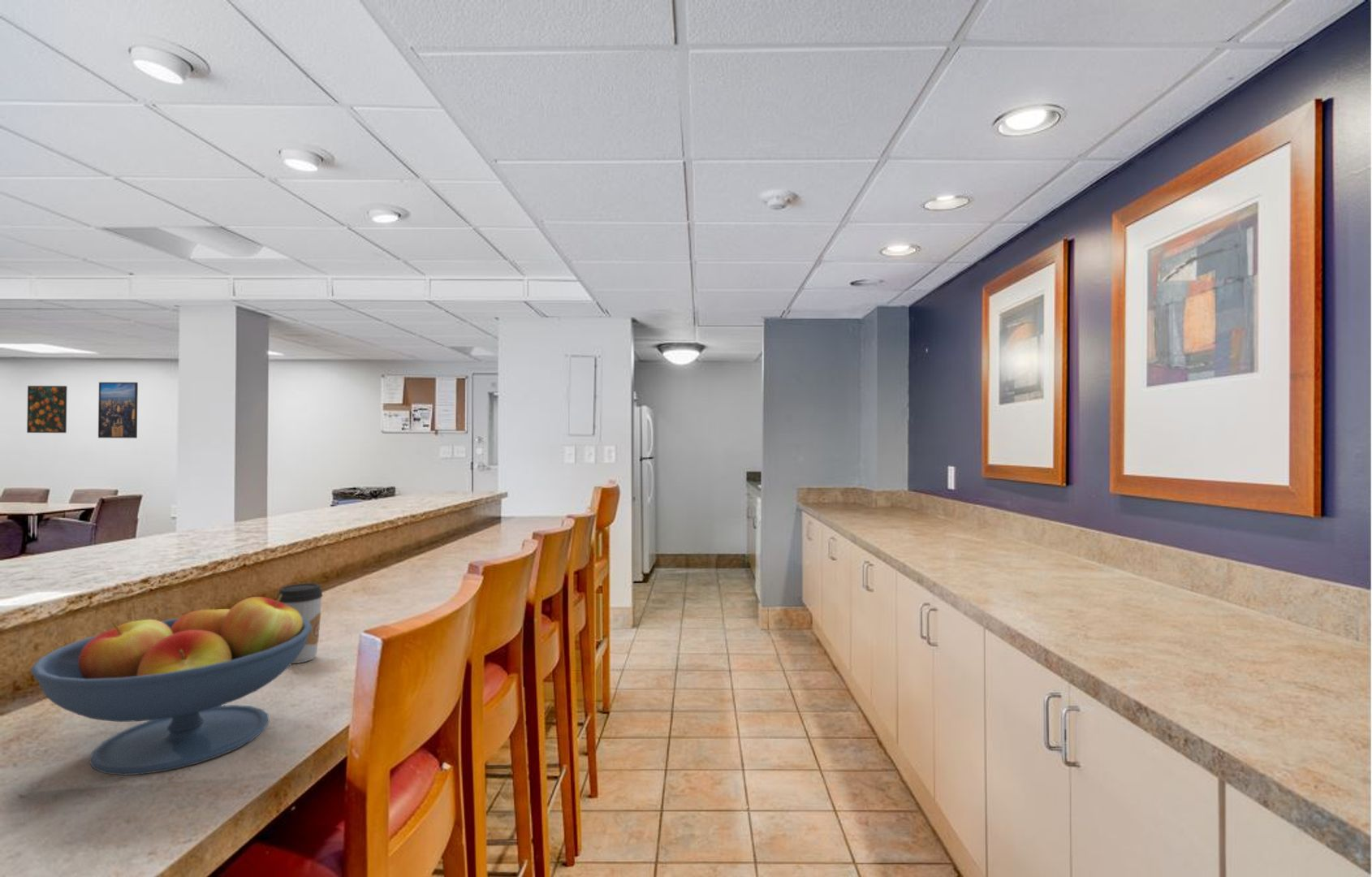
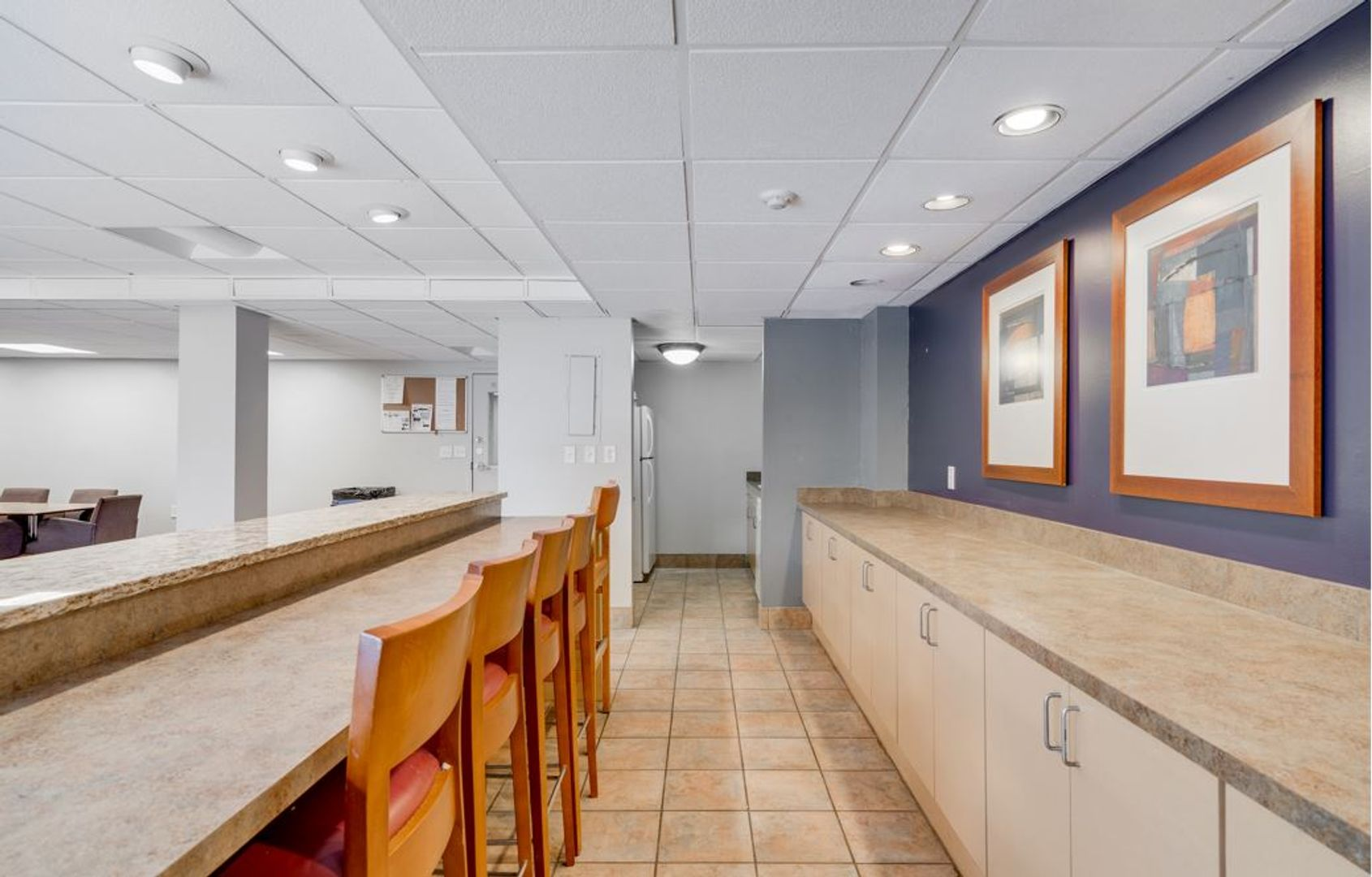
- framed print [26,385,68,434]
- fruit bowl [30,594,313,776]
- coffee cup [275,582,324,664]
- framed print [97,382,139,439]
